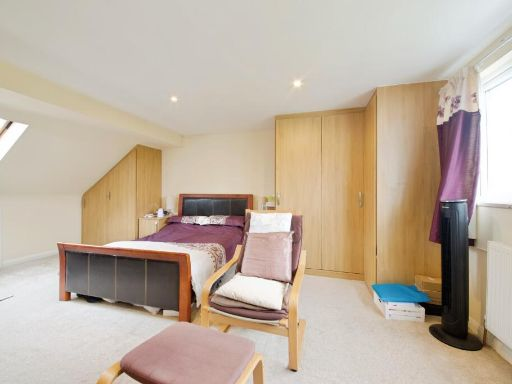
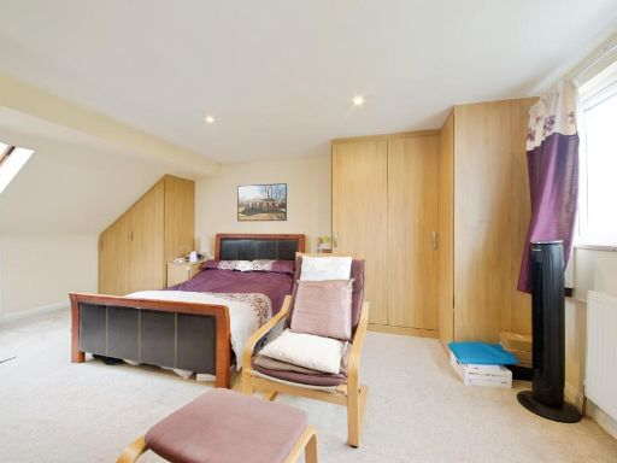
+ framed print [236,182,288,222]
